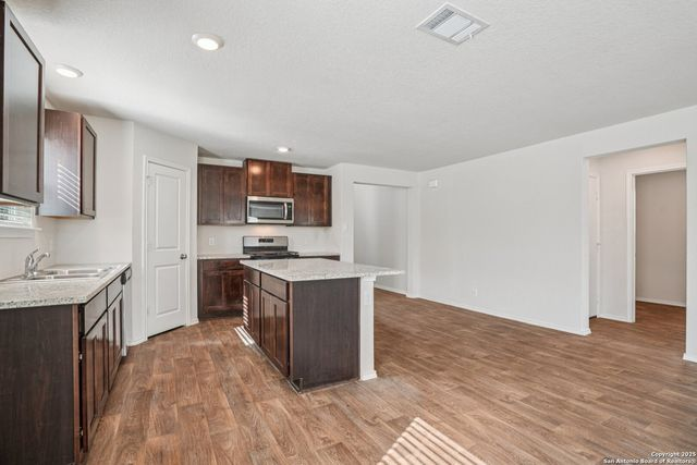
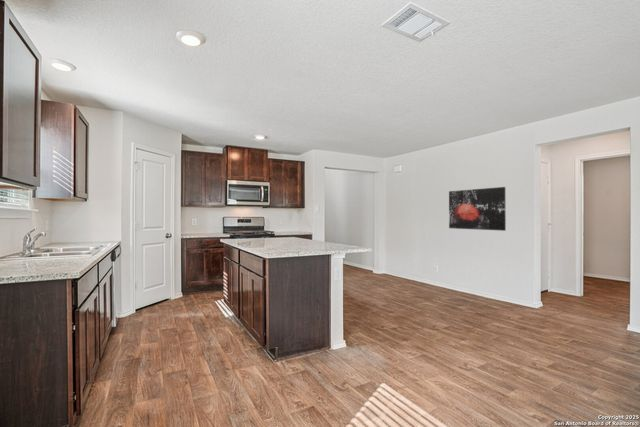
+ wall art [448,186,507,232]
